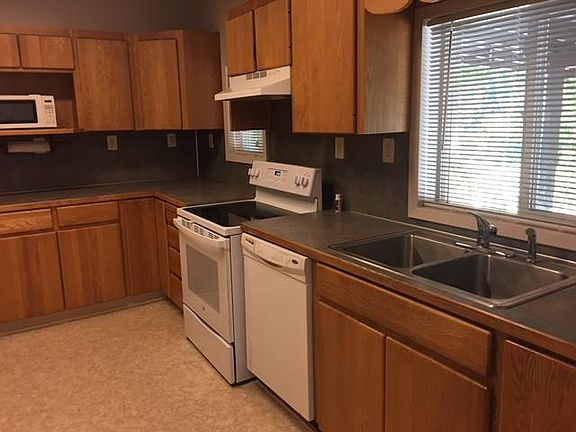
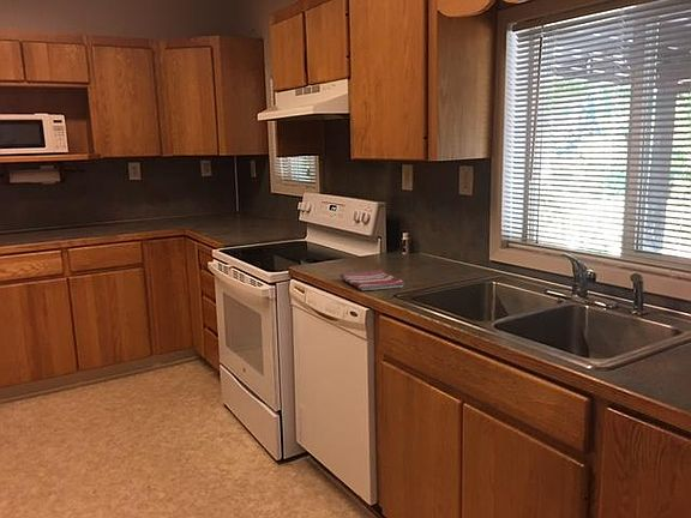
+ dish towel [340,269,405,291]
